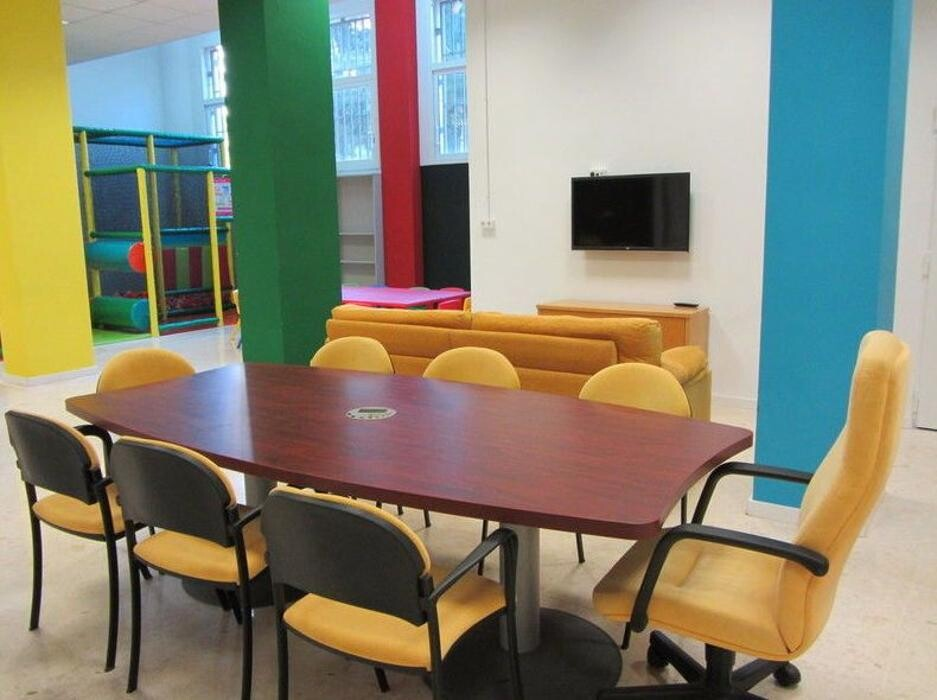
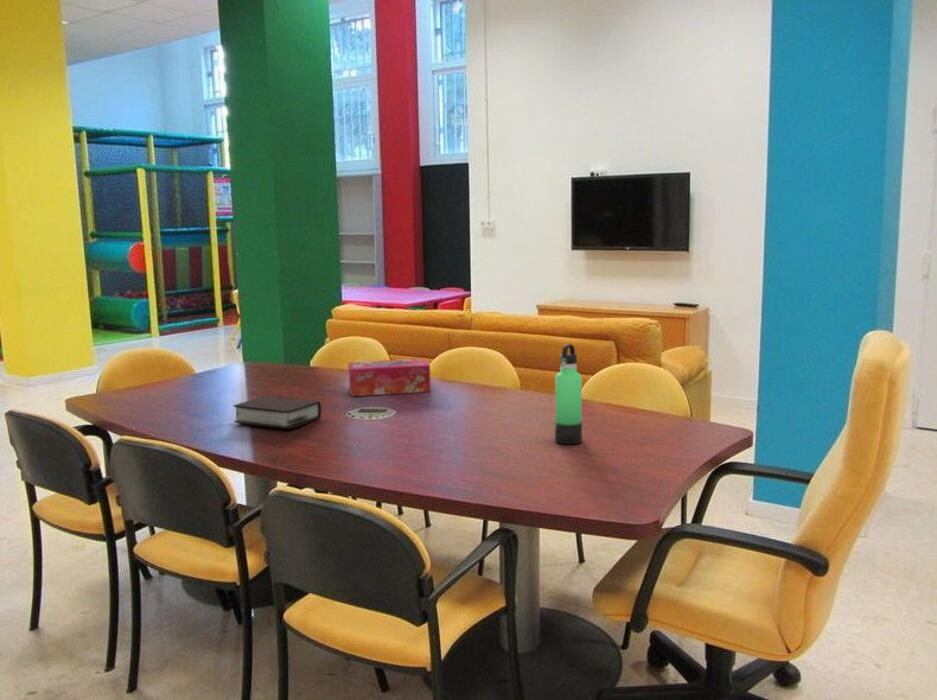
+ thermos bottle [554,343,583,445]
+ tissue box [347,358,432,397]
+ bible [232,395,322,430]
